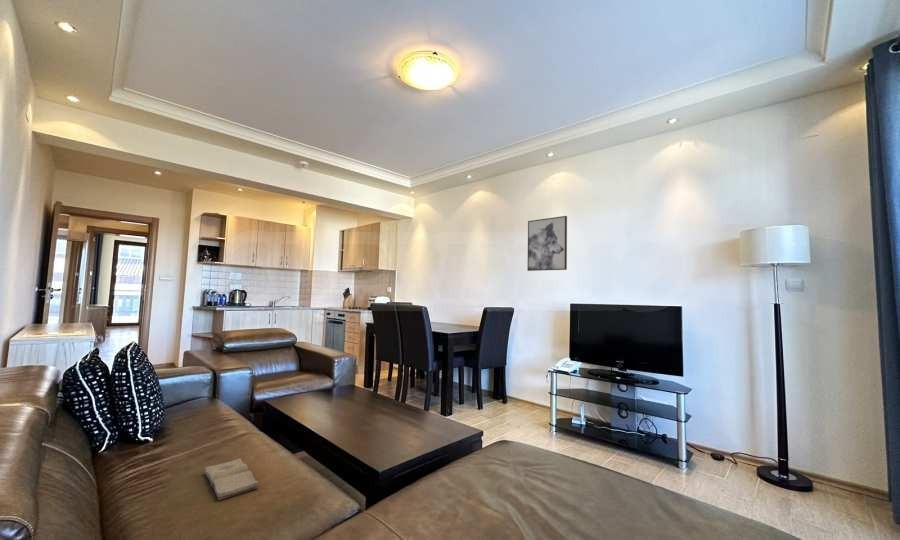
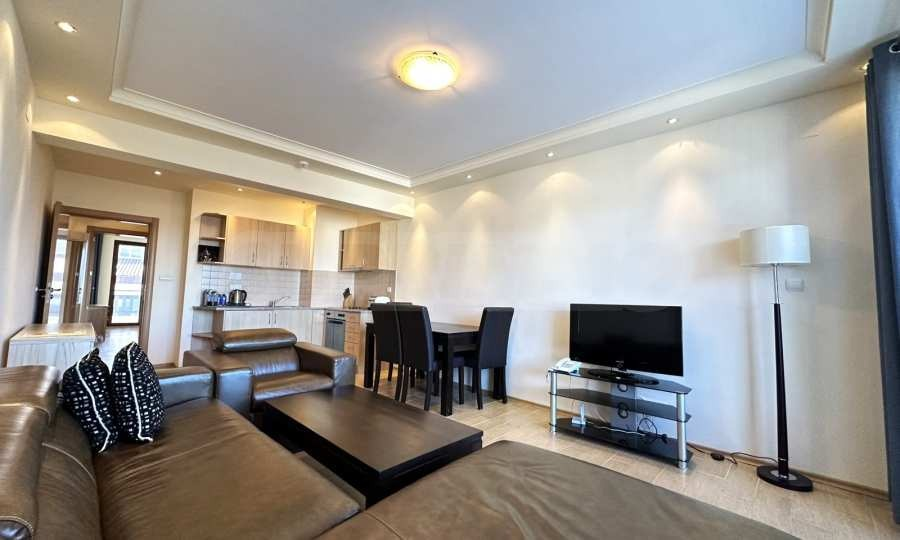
- diary [204,457,259,501]
- wall art [526,215,568,272]
